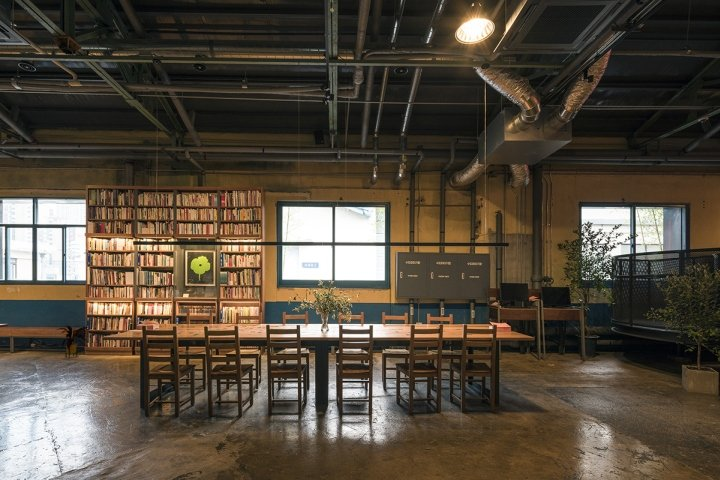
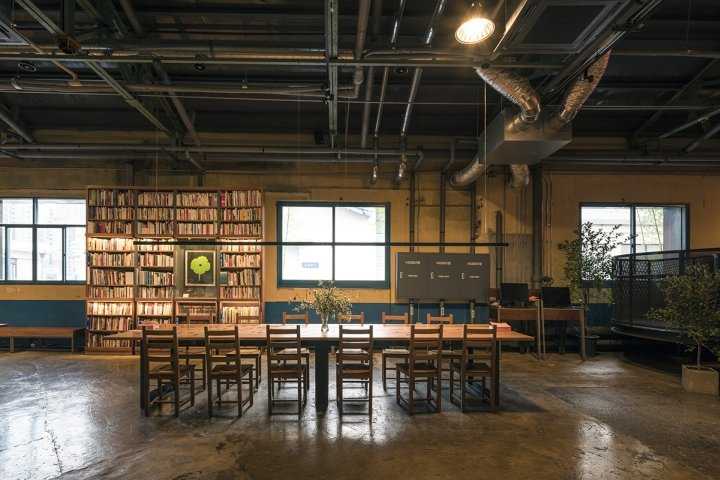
- house plant [54,324,93,359]
